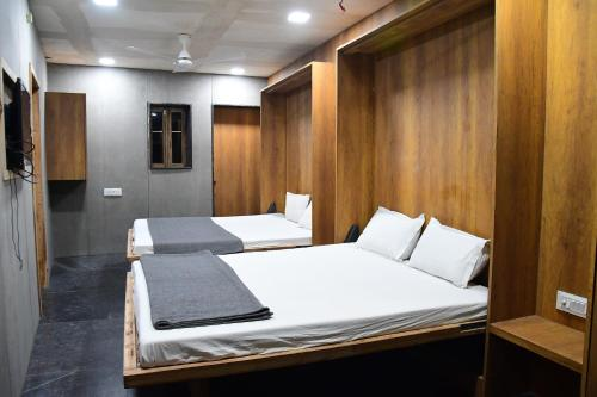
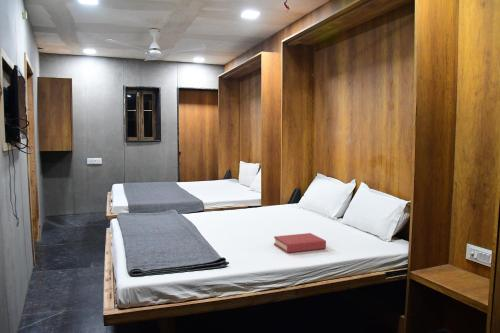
+ hardback book [273,232,327,254]
